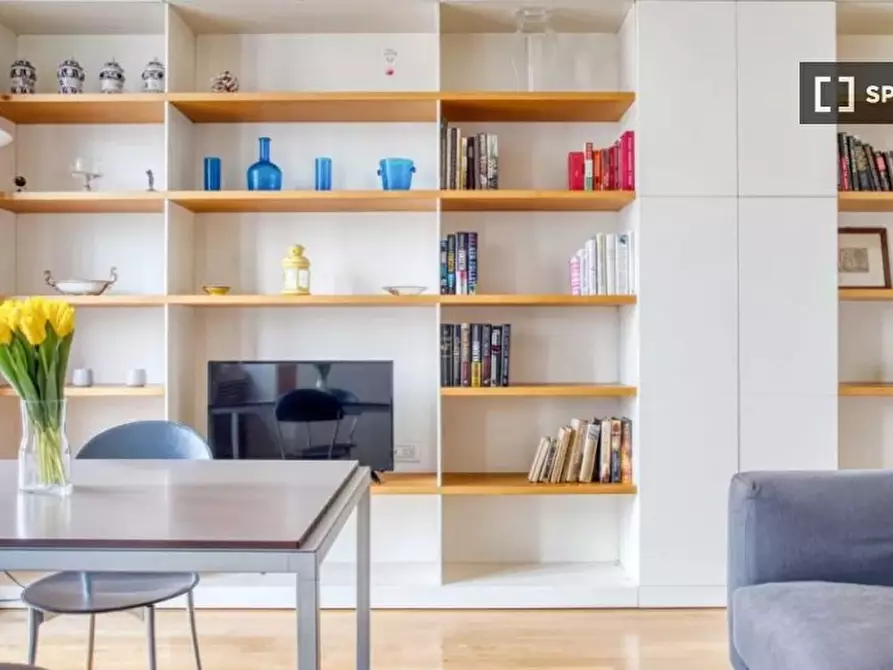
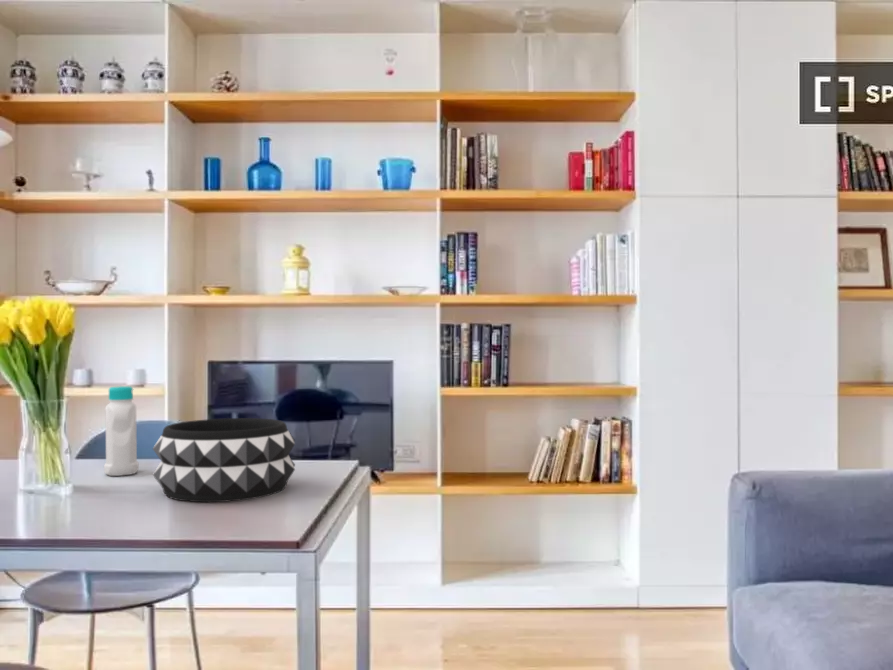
+ decorative bowl [152,417,296,503]
+ bottle [103,385,139,477]
